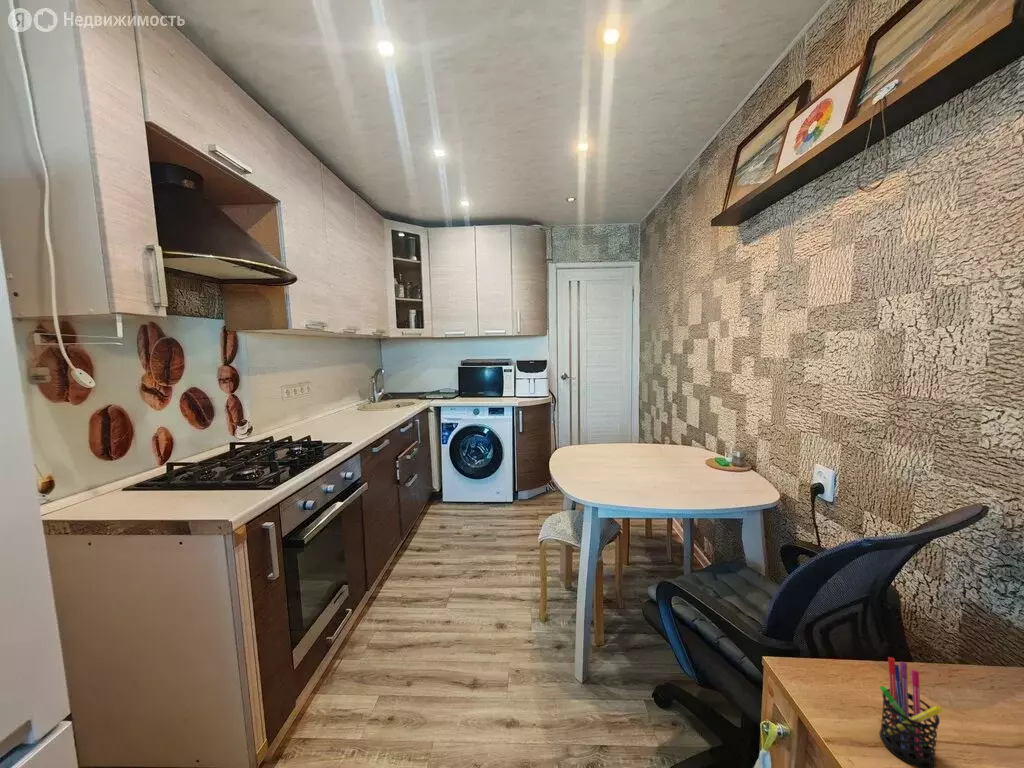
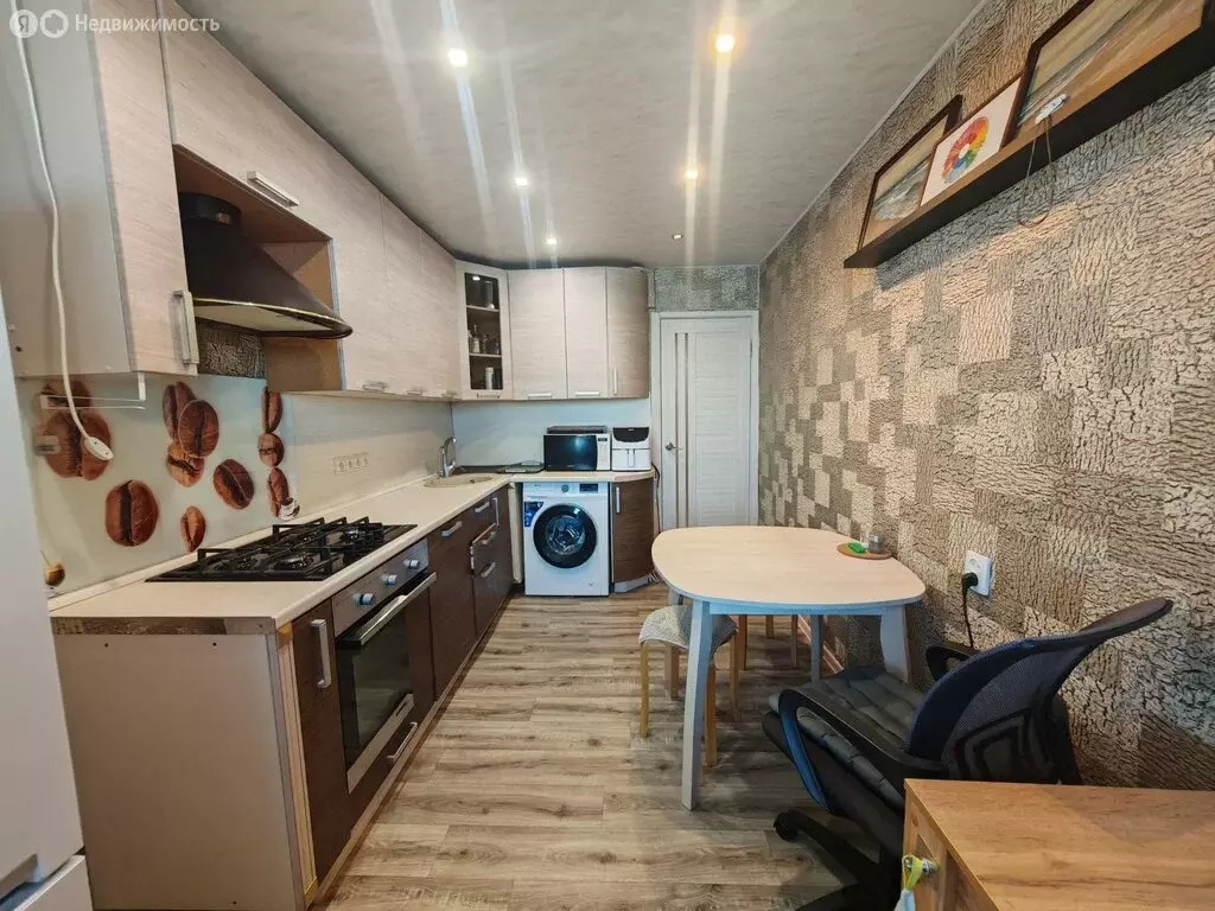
- pen holder [879,656,944,768]
